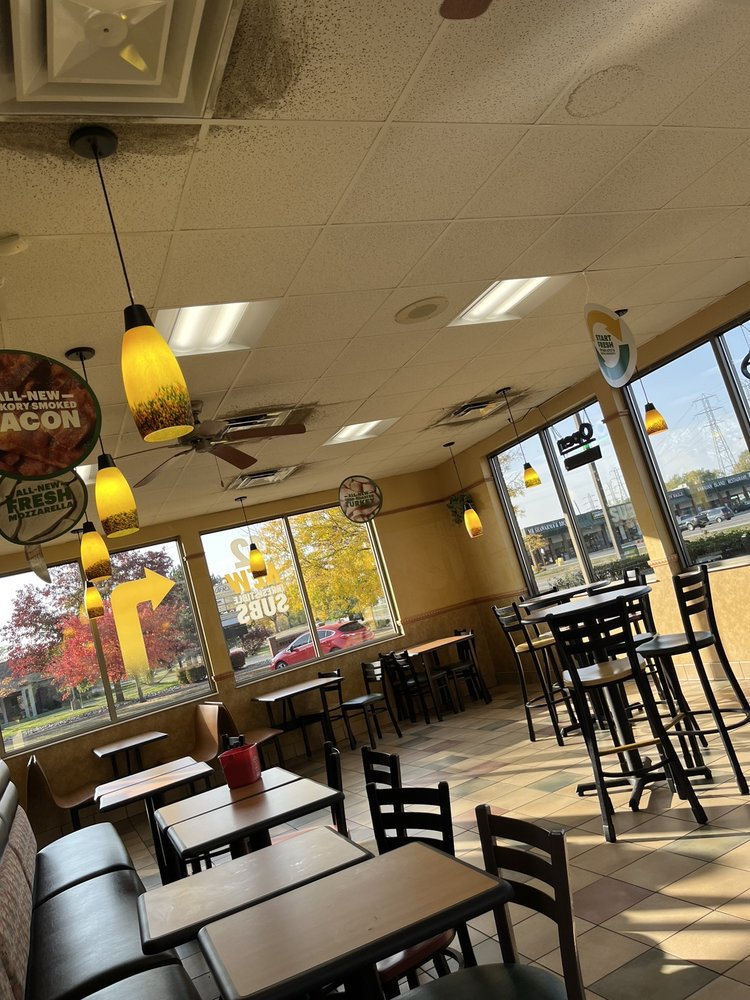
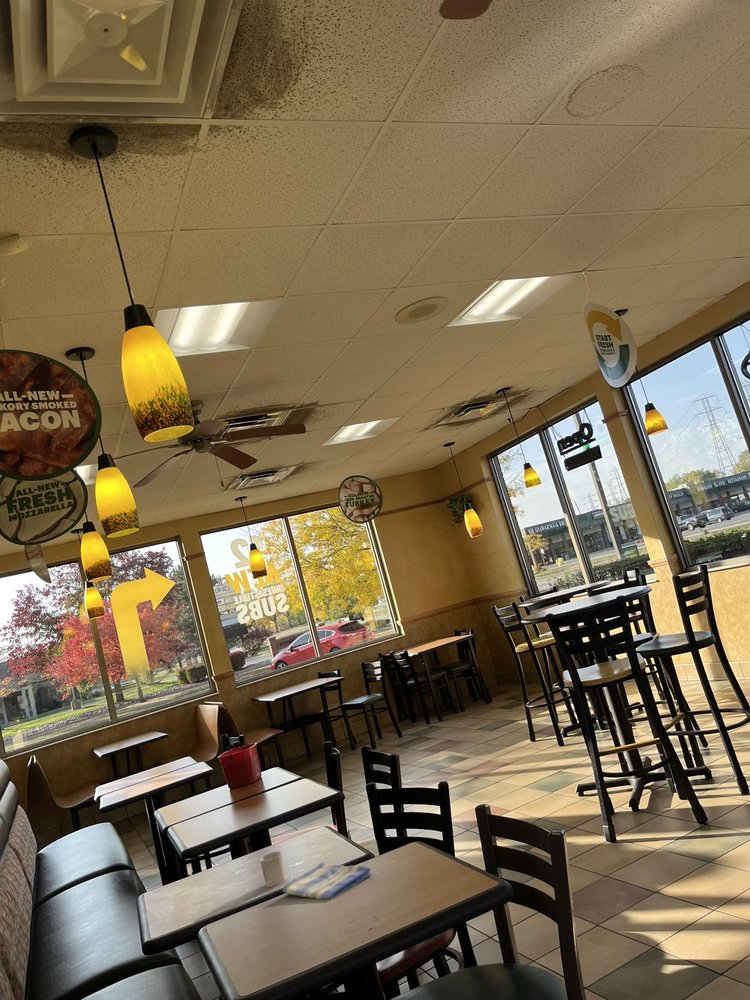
+ cup [259,851,288,888]
+ dish towel [282,861,372,900]
